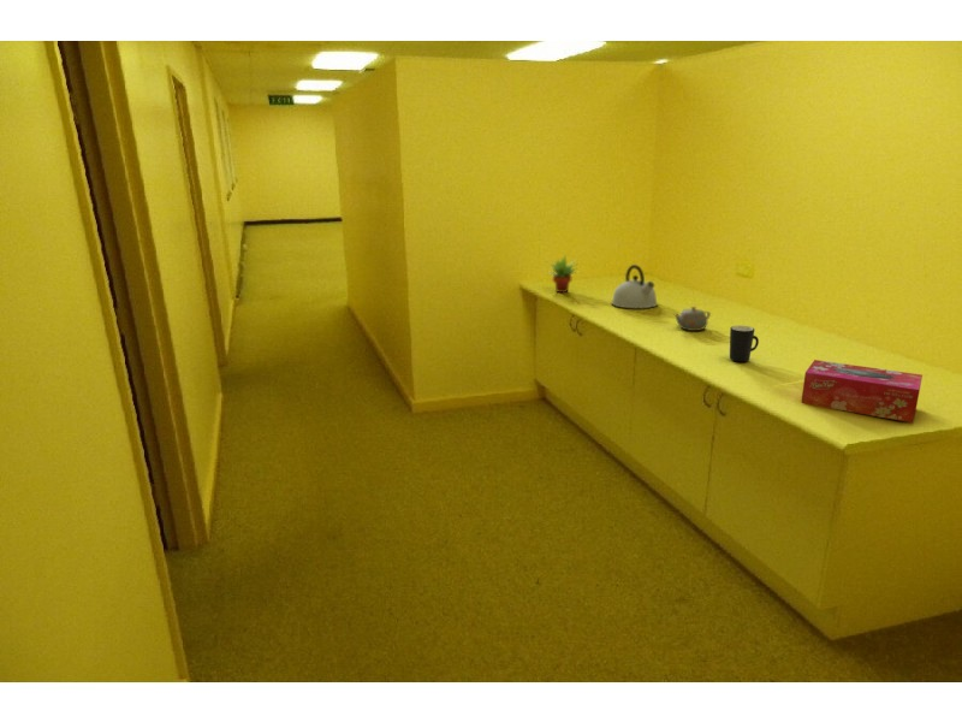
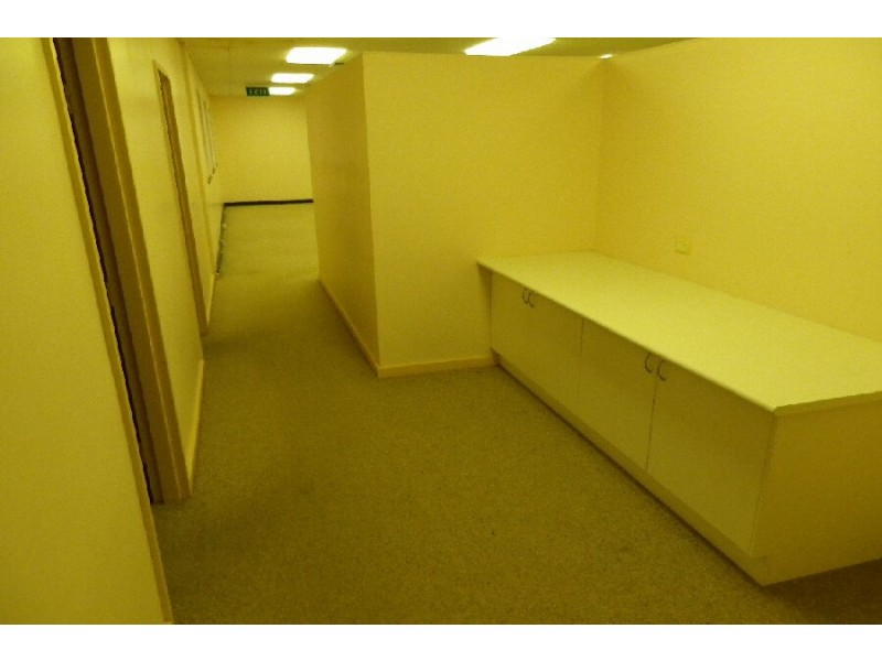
- mug [729,325,760,363]
- teapot [673,306,712,332]
- tissue box [801,359,924,424]
- succulent plant [546,255,581,294]
- kettle [611,264,659,309]
